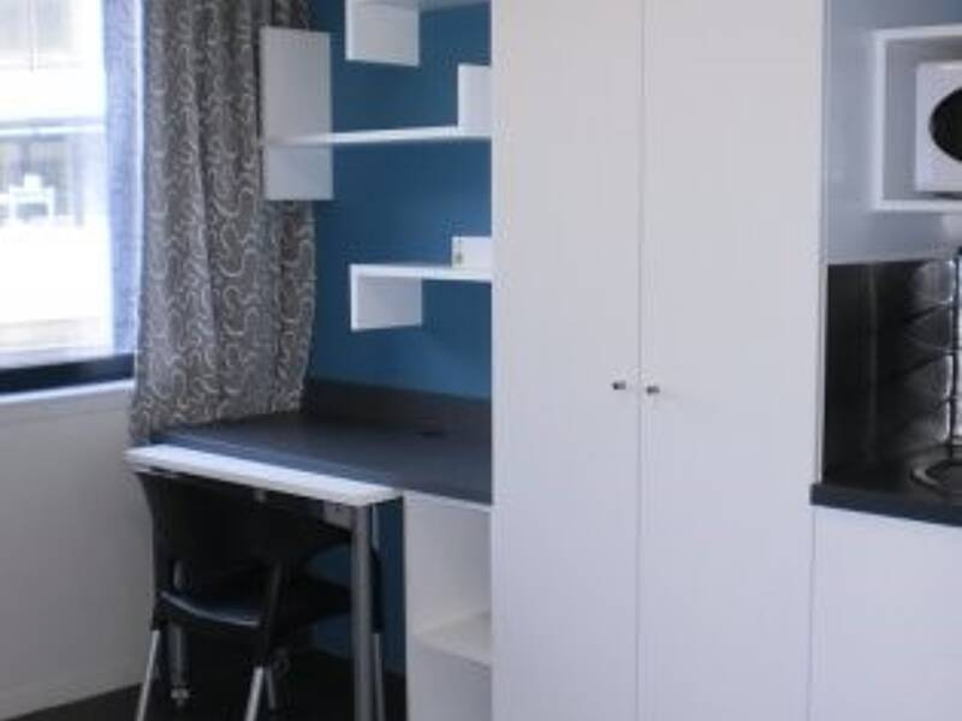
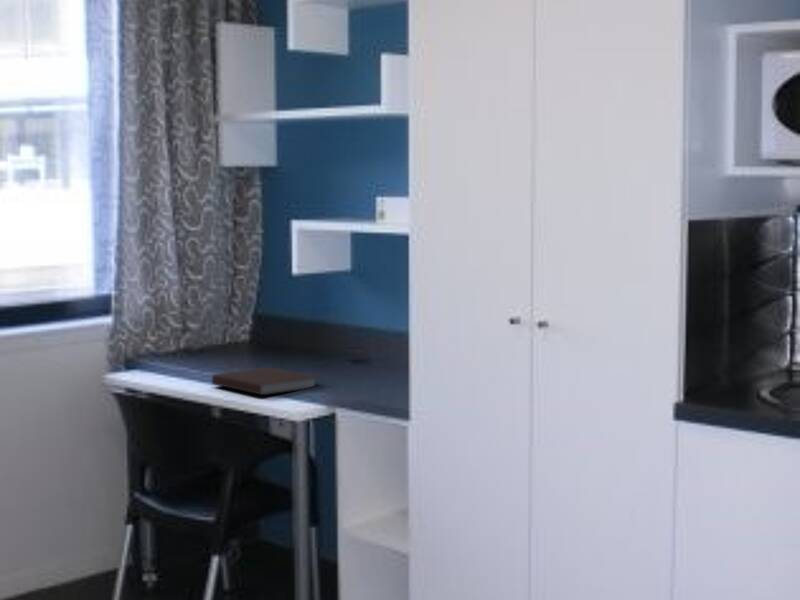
+ notebook [211,367,320,396]
